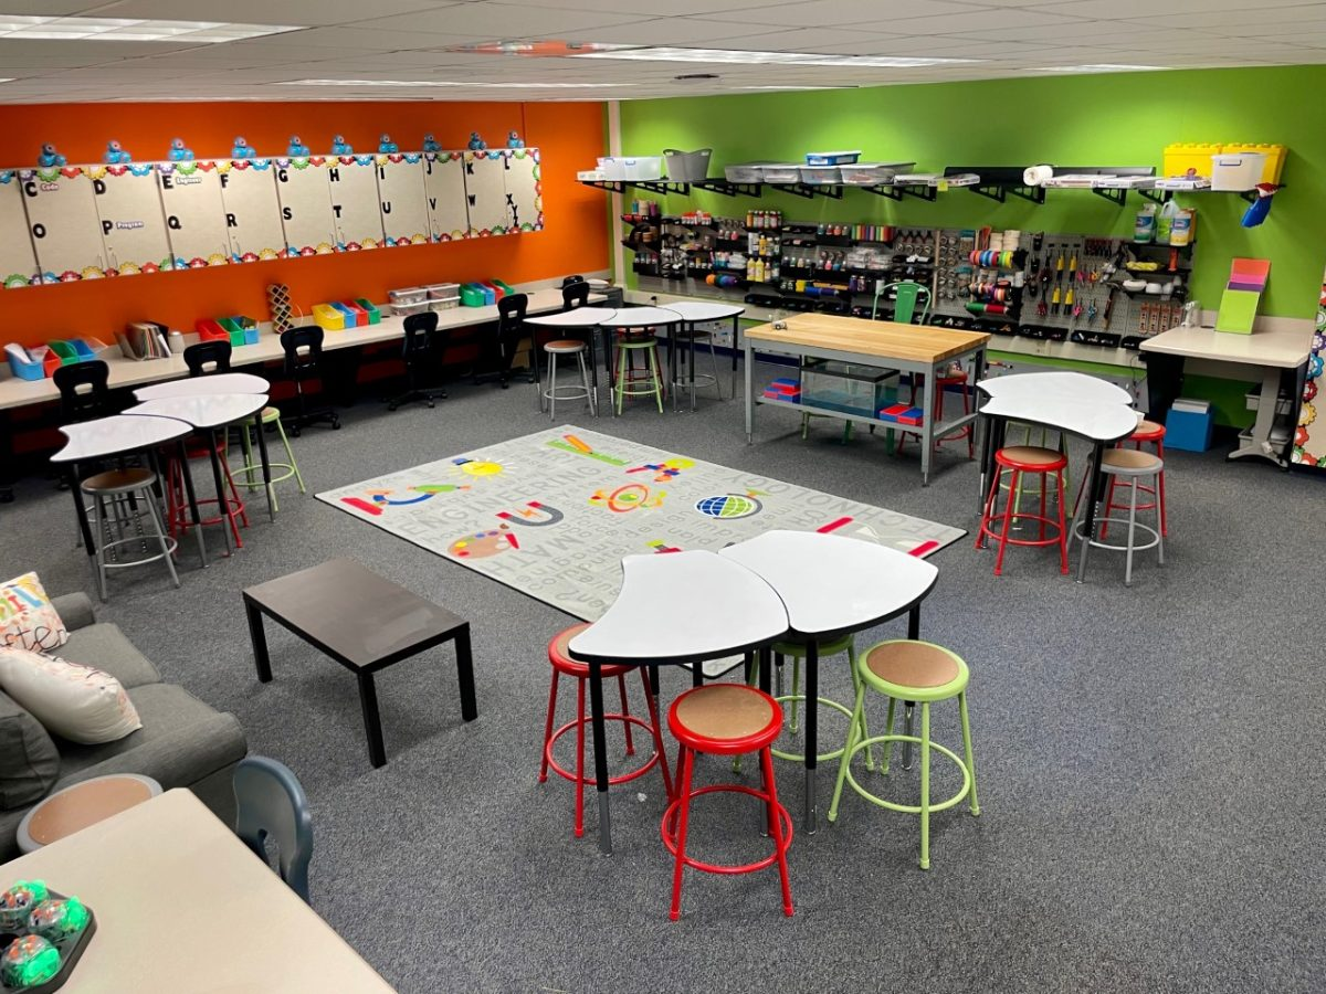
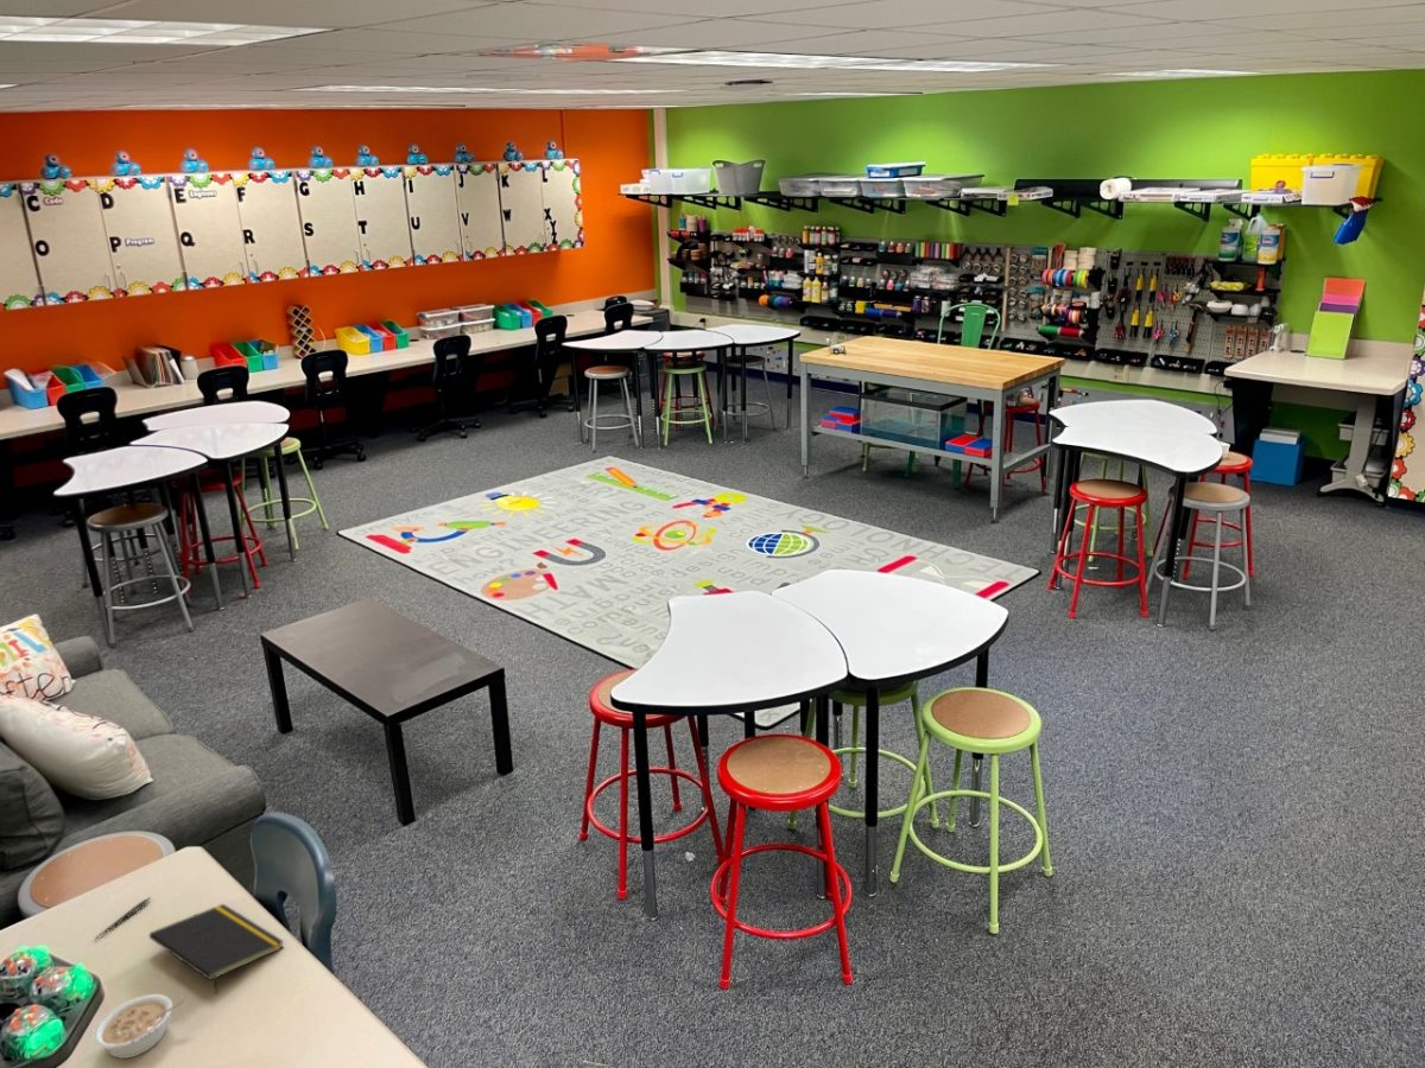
+ notepad [148,903,285,994]
+ legume [91,993,188,1060]
+ pen [94,896,152,940]
